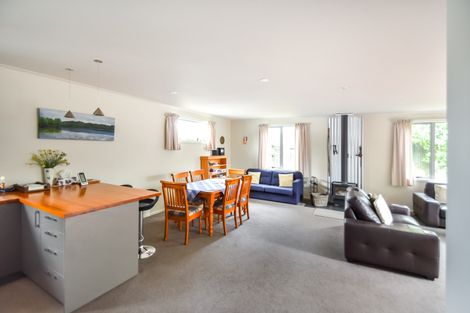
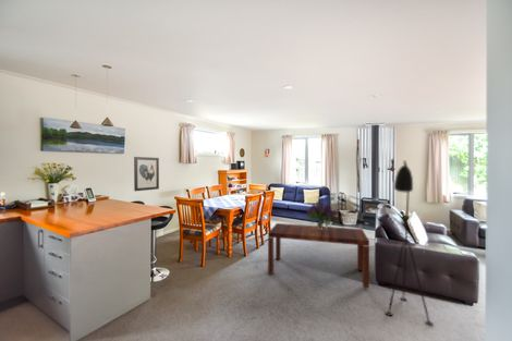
+ bouquet [304,199,339,230]
+ coffee table [267,222,370,289]
+ floor lamp [385,159,435,327]
+ wall art [133,156,160,192]
